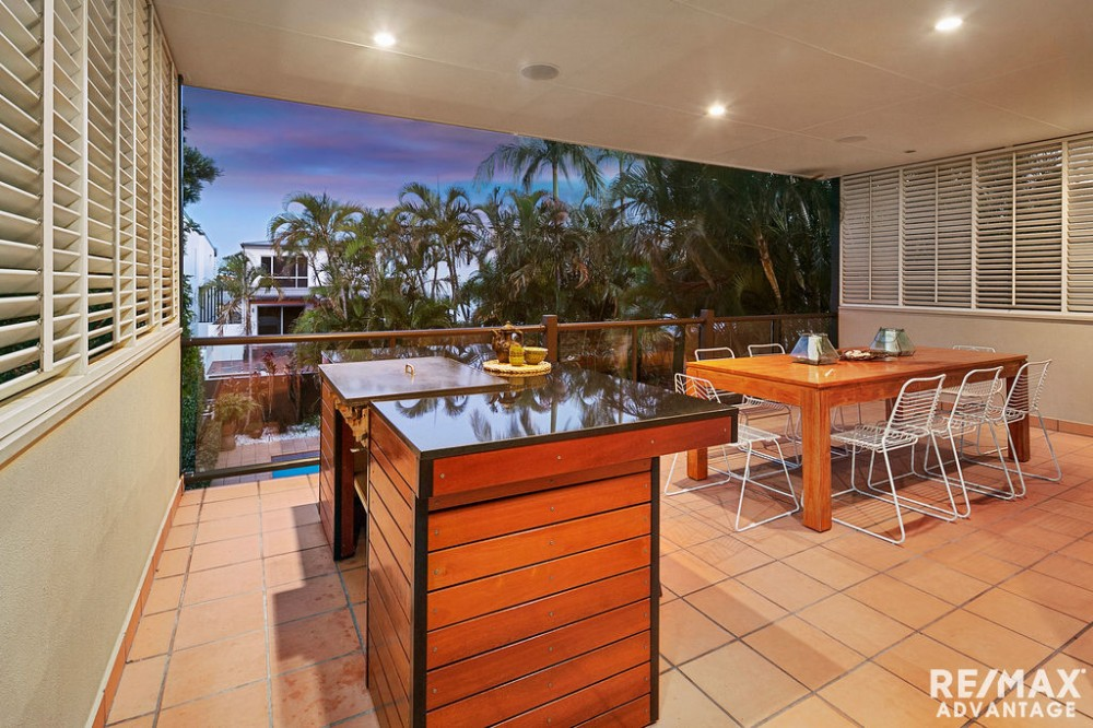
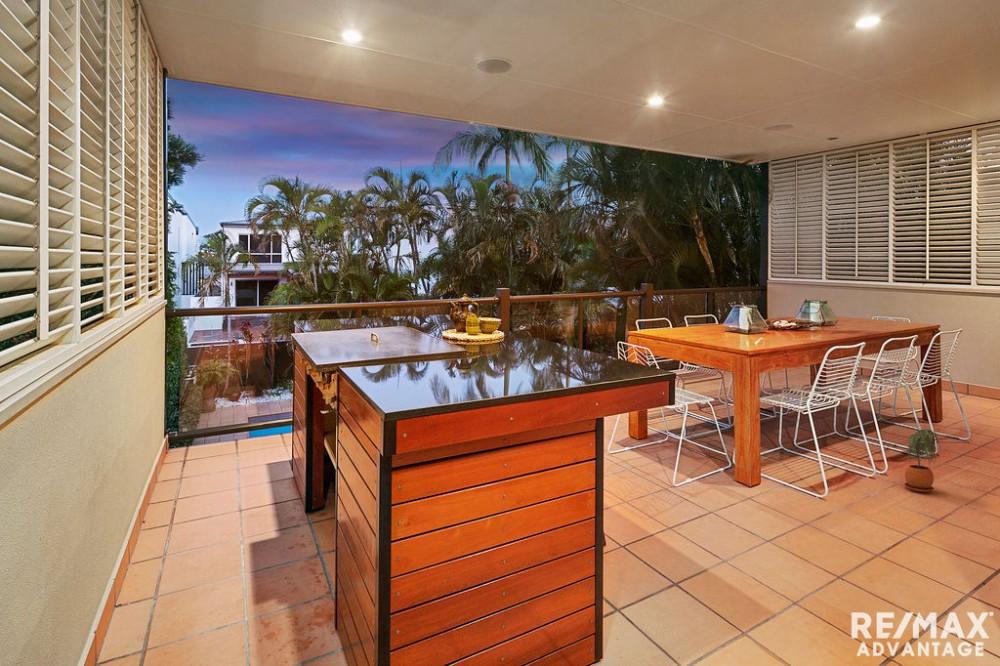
+ potted plant [903,428,940,493]
